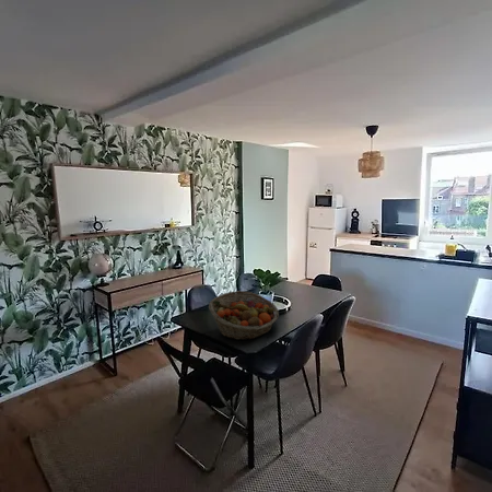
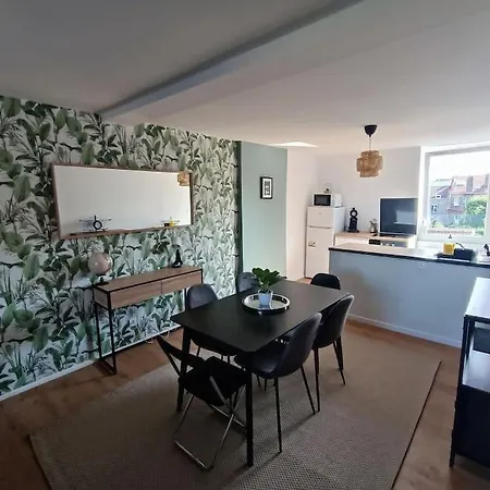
- fruit basket [208,290,280,341]
